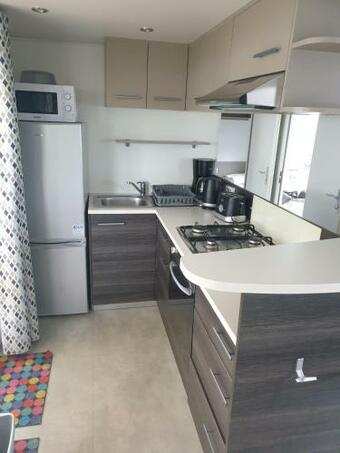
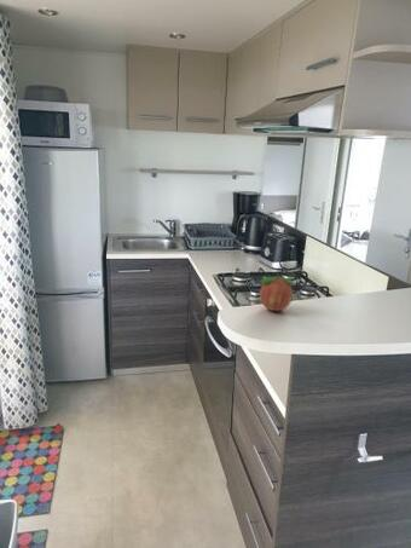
+ fruit [259,272,297,312]
